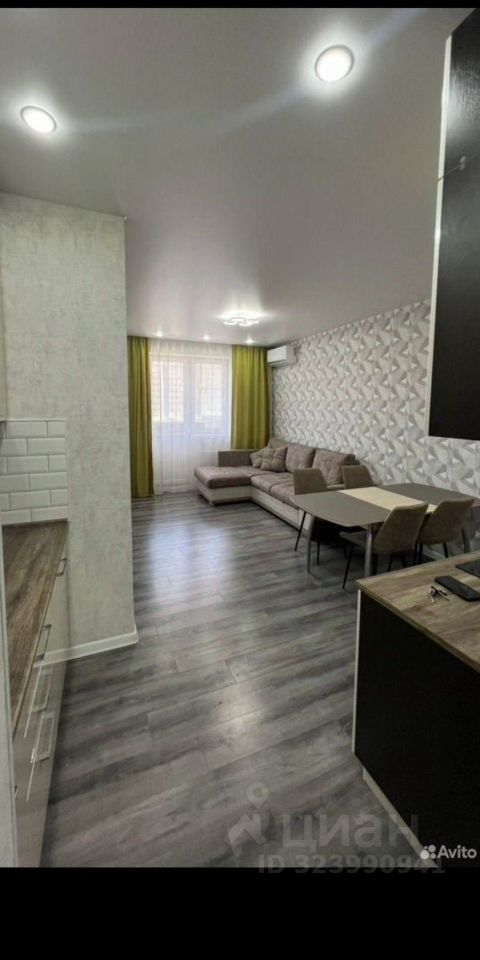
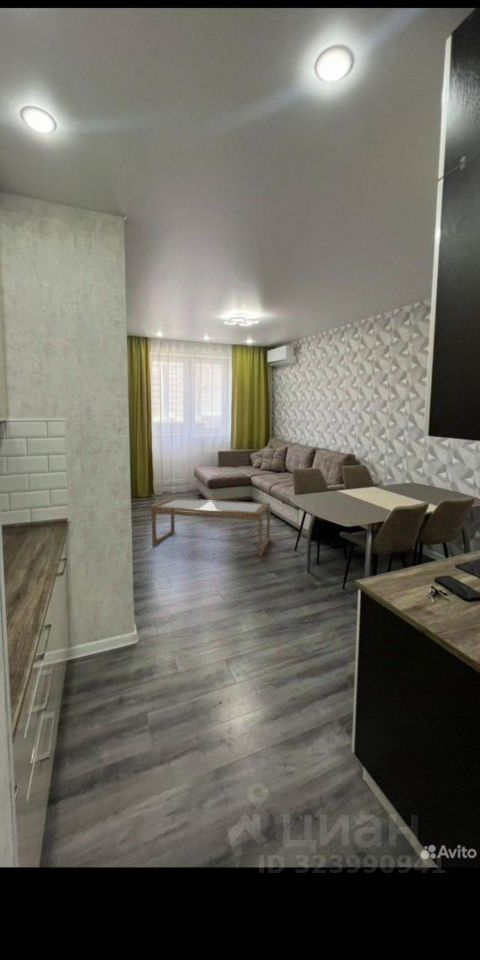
+ coffee table [150,497,271,557]
